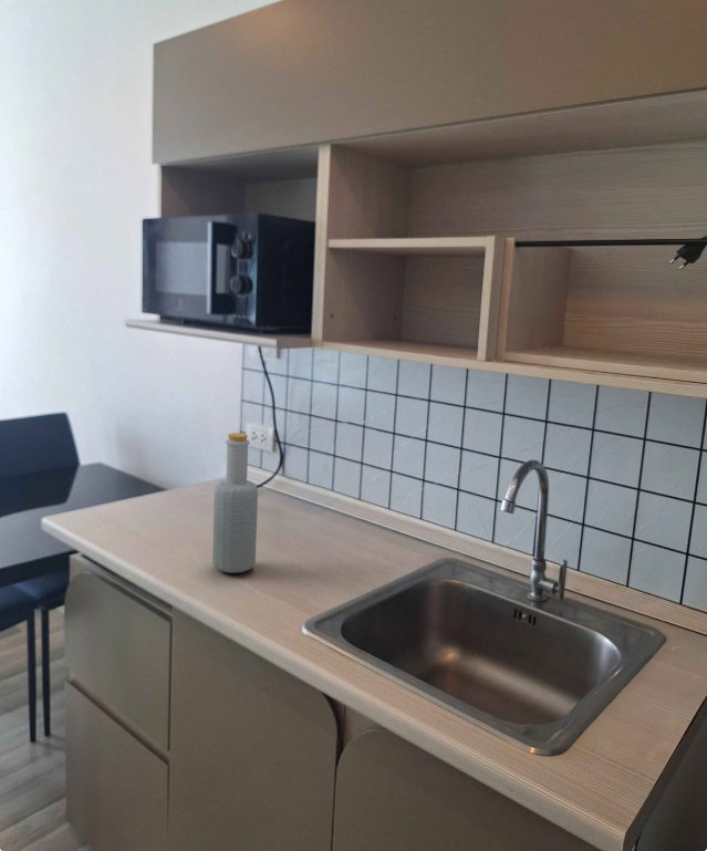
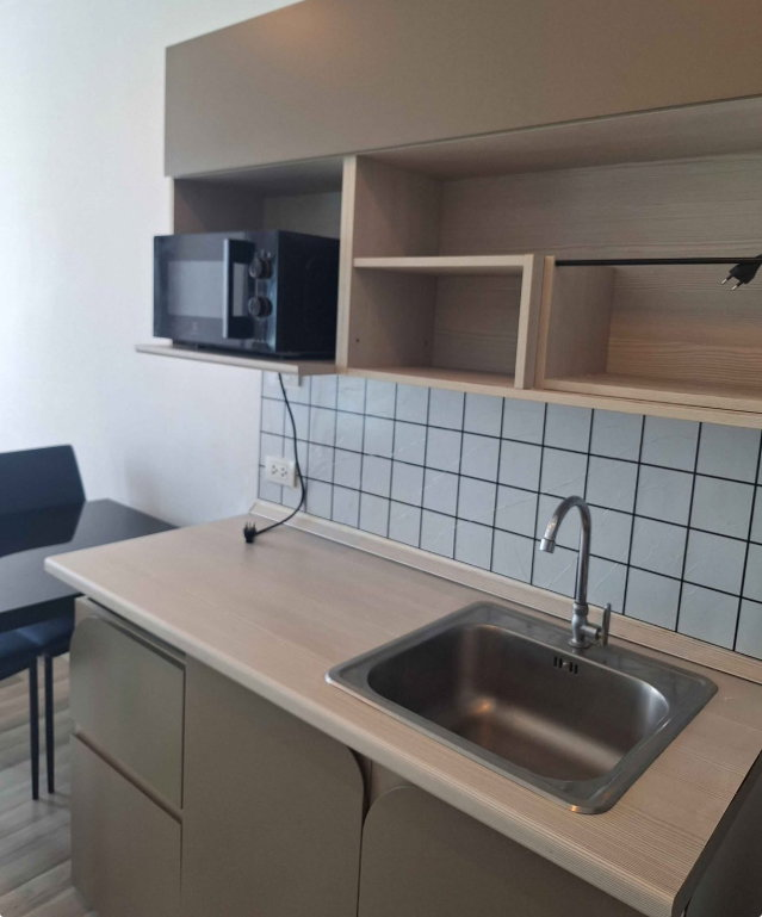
- bottle [211,432,259,574]
